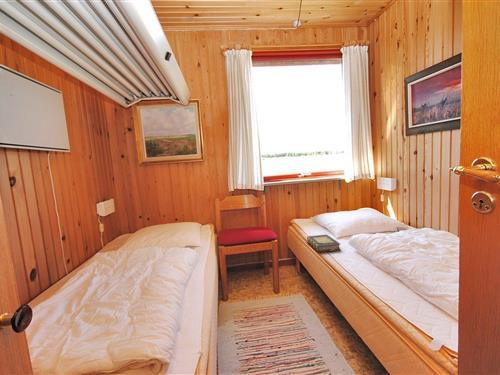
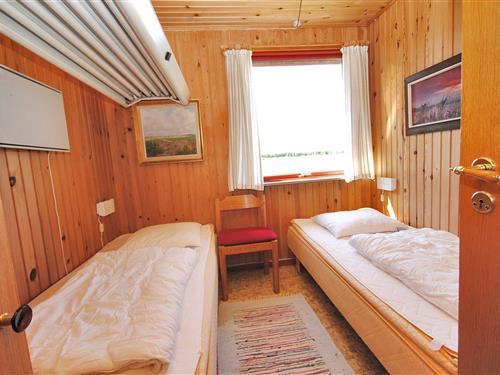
- book [306,234,342,253]
